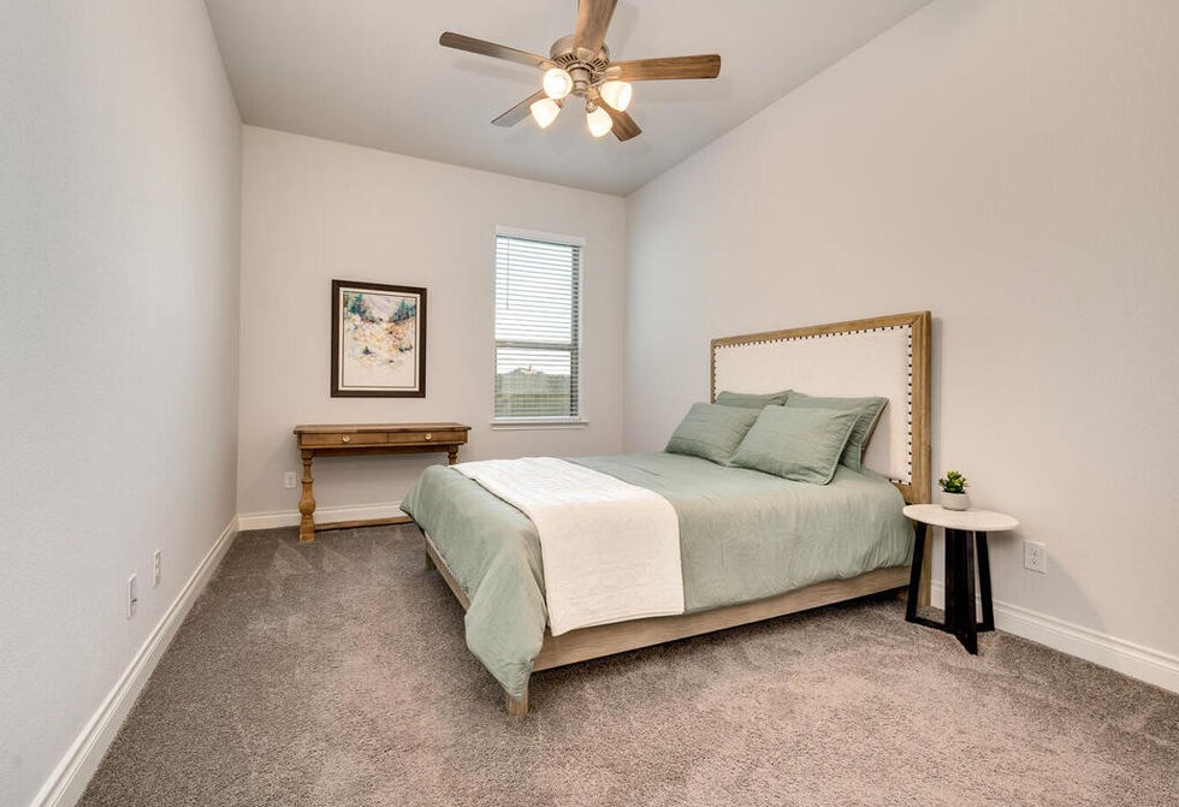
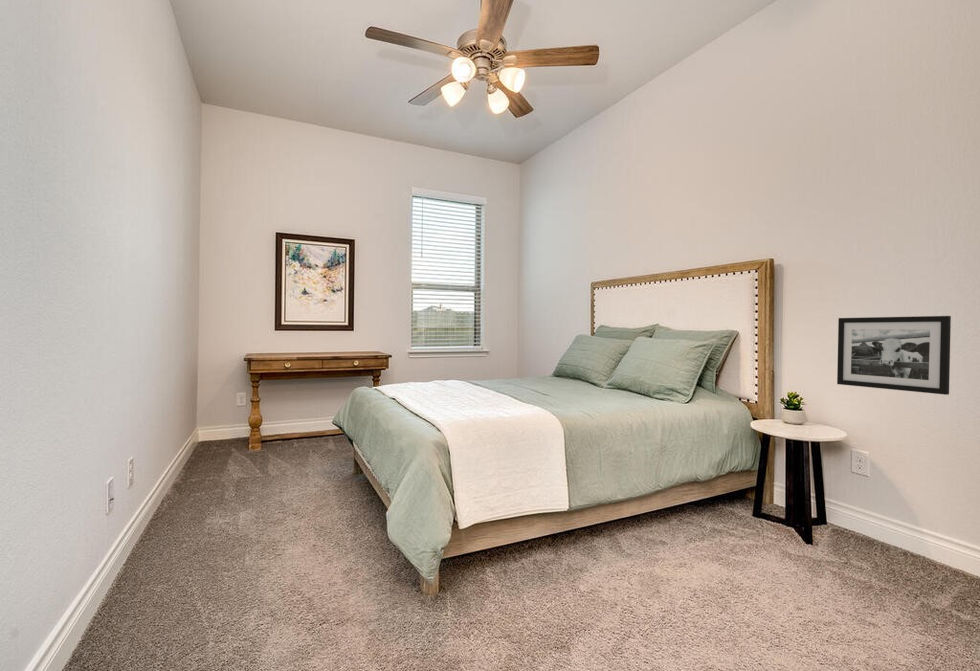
+ picture frame [836,315,952,396]
